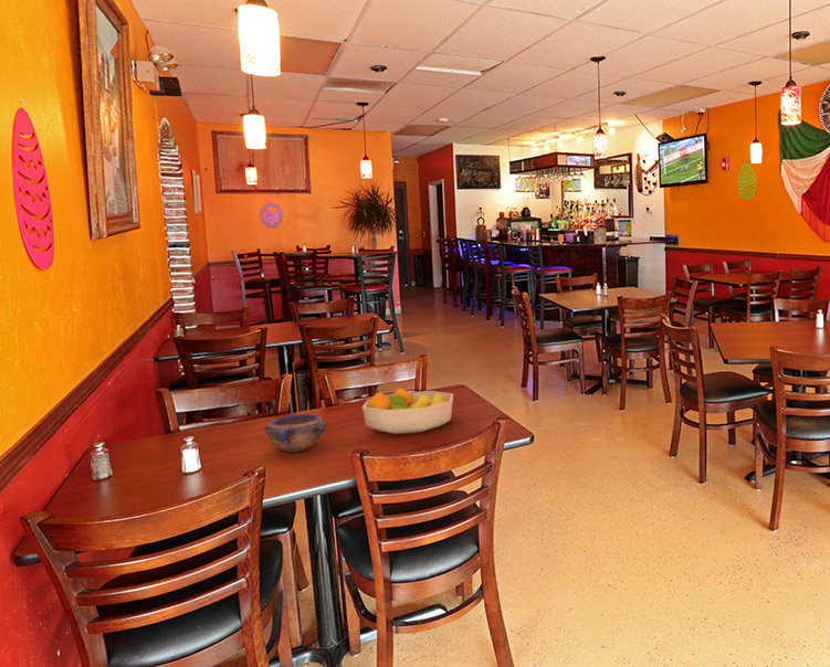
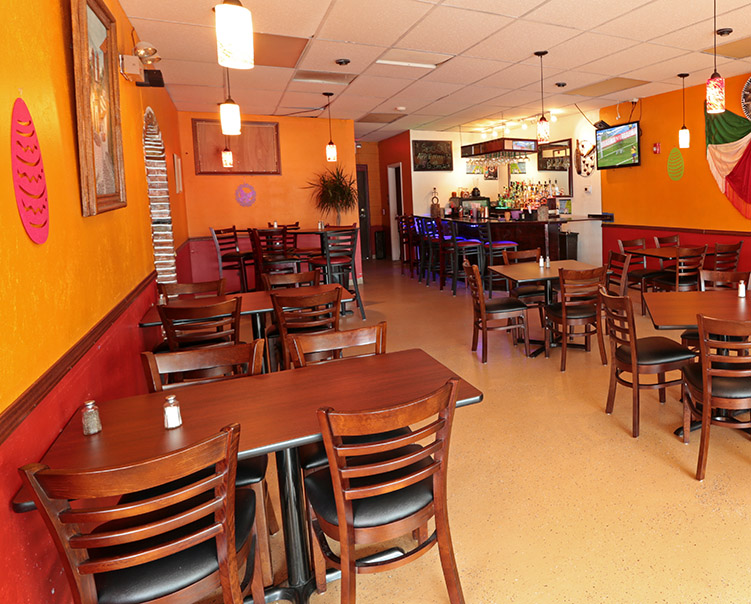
- fruit bowl [361,387,454,435]
- bowl [264,413,327,453]
